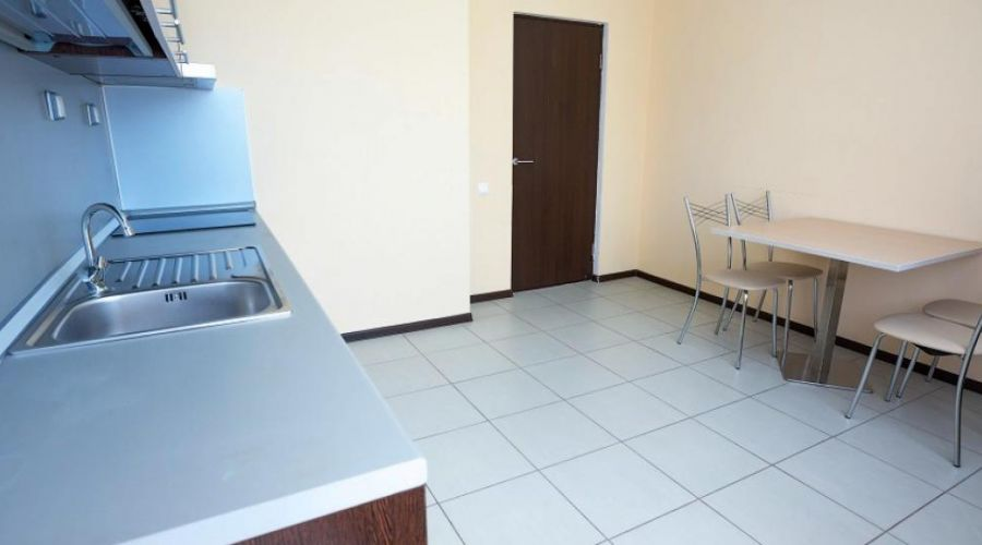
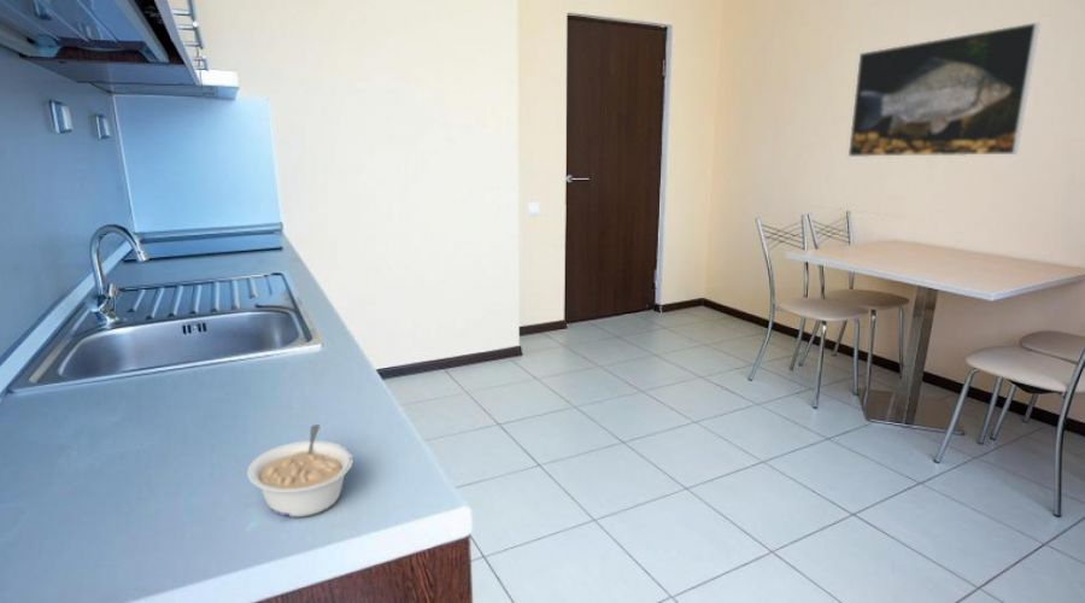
+ legume [246,423,354,517]
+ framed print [848,22,1040,158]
